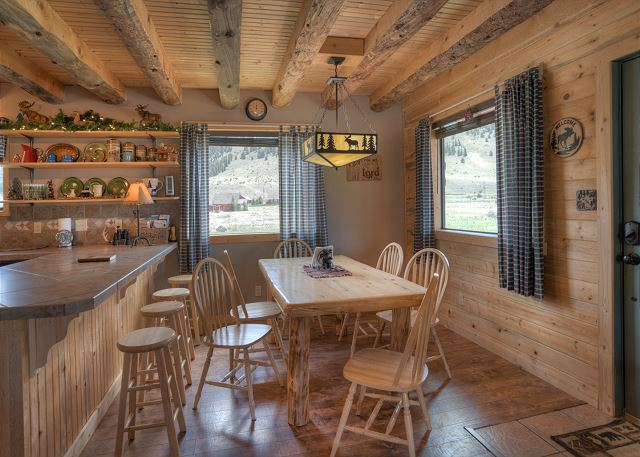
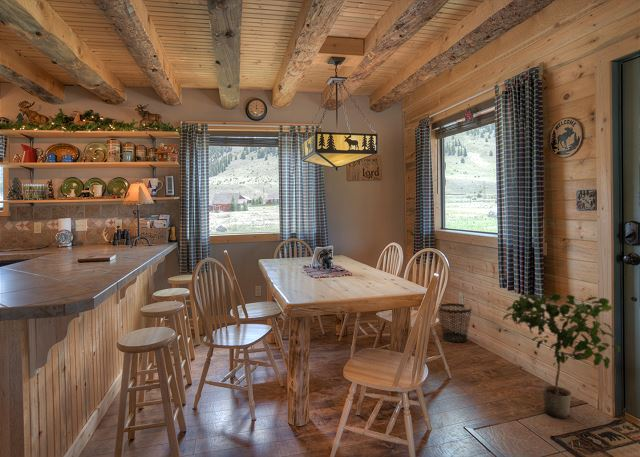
+ wastebasket [438,302,473,343]
+ potted plant [502,293,621,419]
